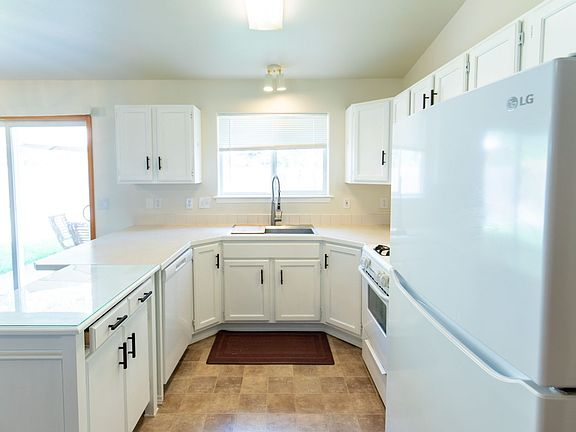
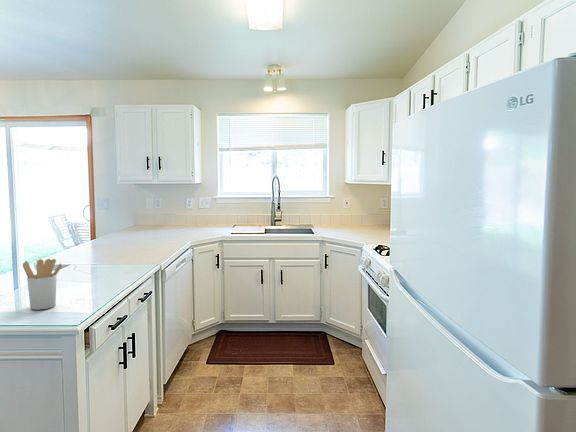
+ utensil holder [22,258,63,311]
